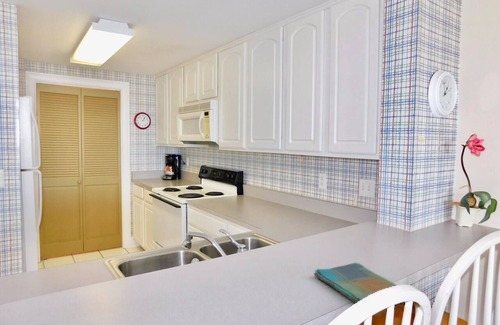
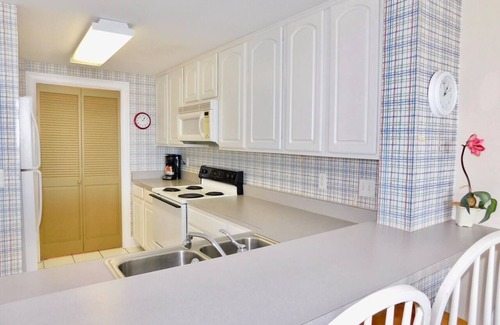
- dish towel [313,262,405,305]
